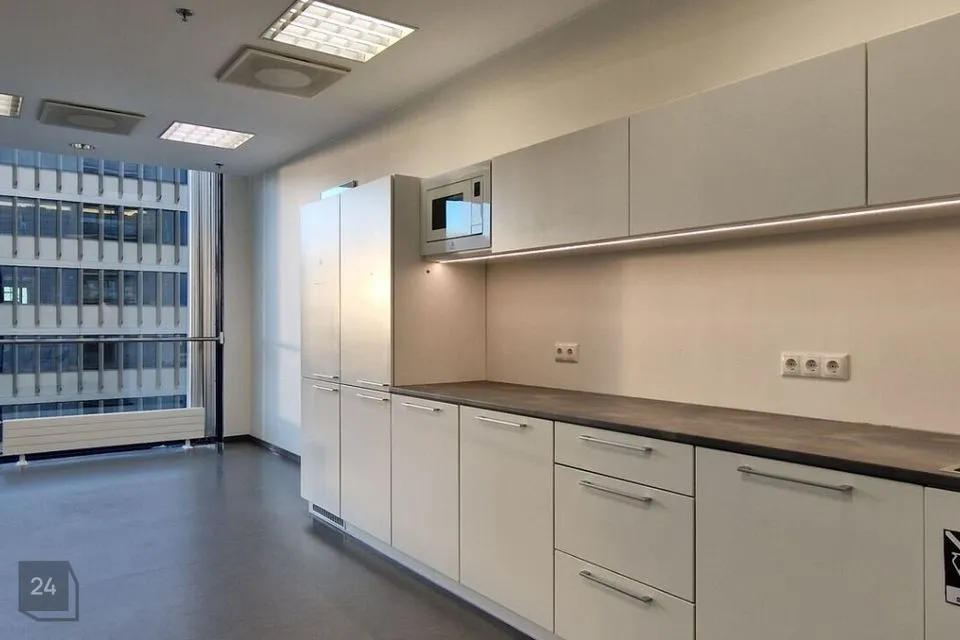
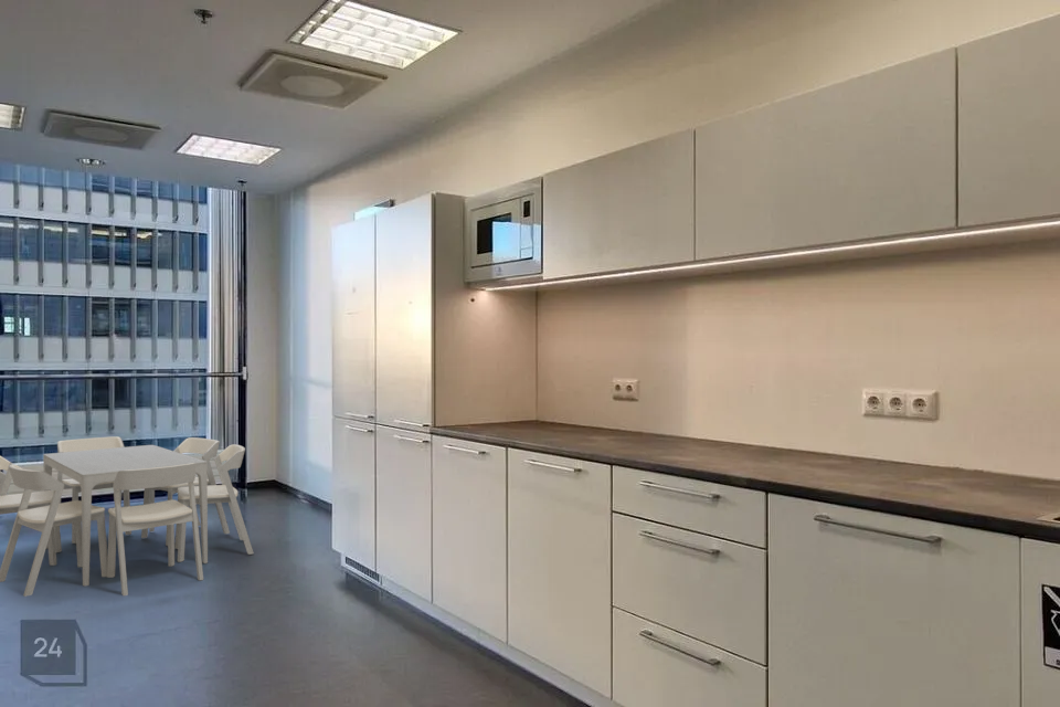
+ dining set [0,435,255,598]
